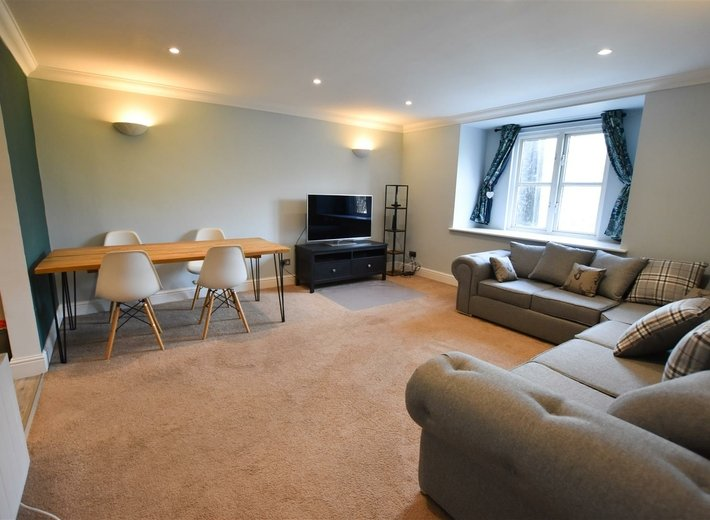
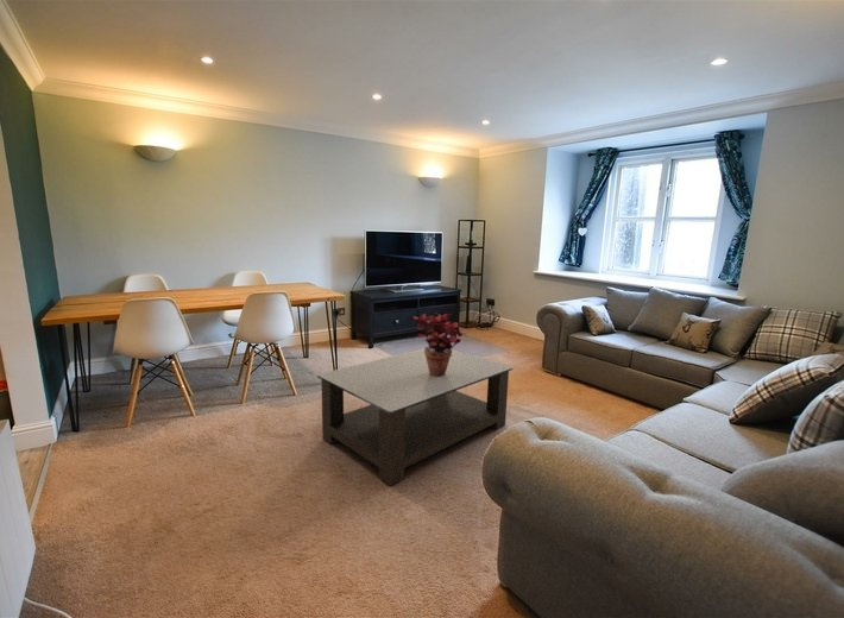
+ potted plant [412,311,467,376]
+ coffee table [316,347,514,486]
